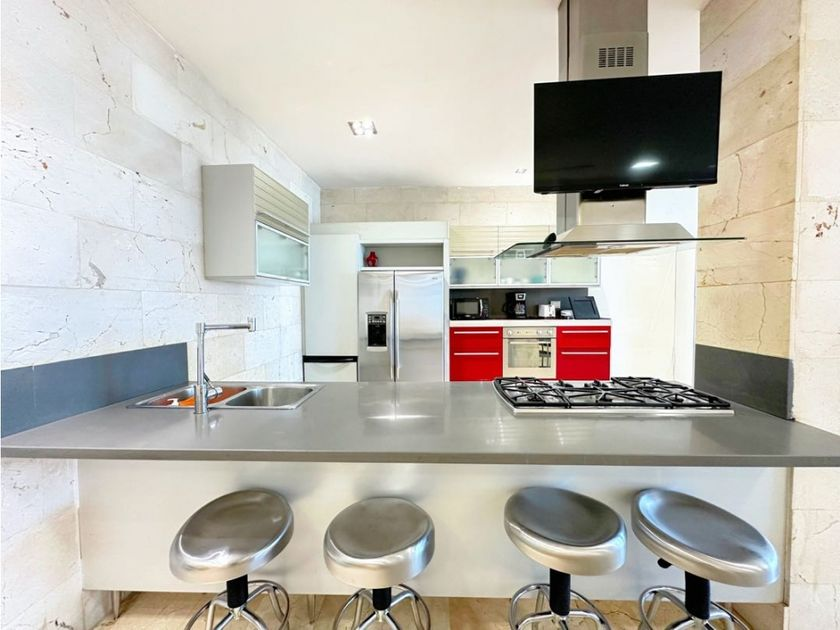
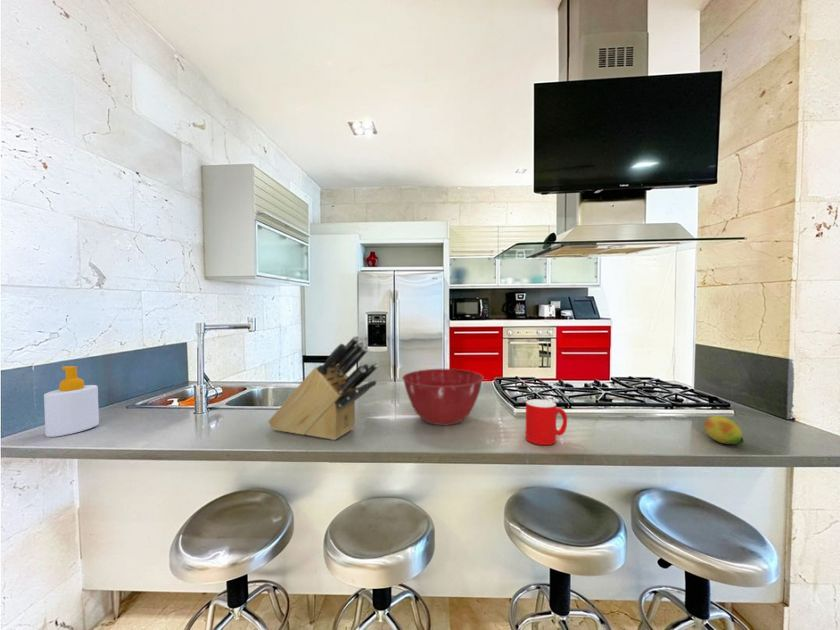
+ fruit [703,415,745,445]
+ soap bottle [43,365,100,438]
+ mixing bowl [401,368,485,426]
+ knife block [267,335,379,441]
+ cup [525,398,568,446]
